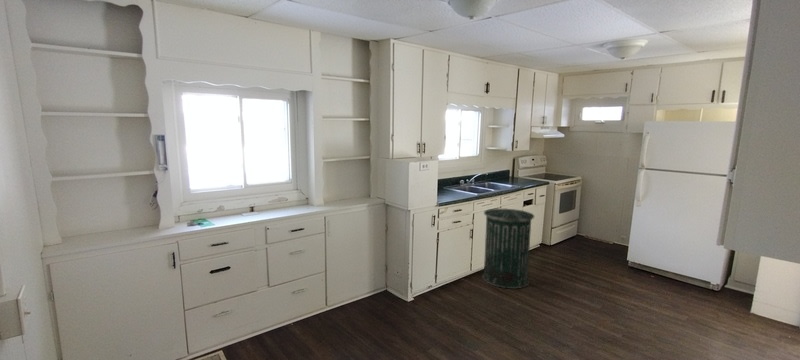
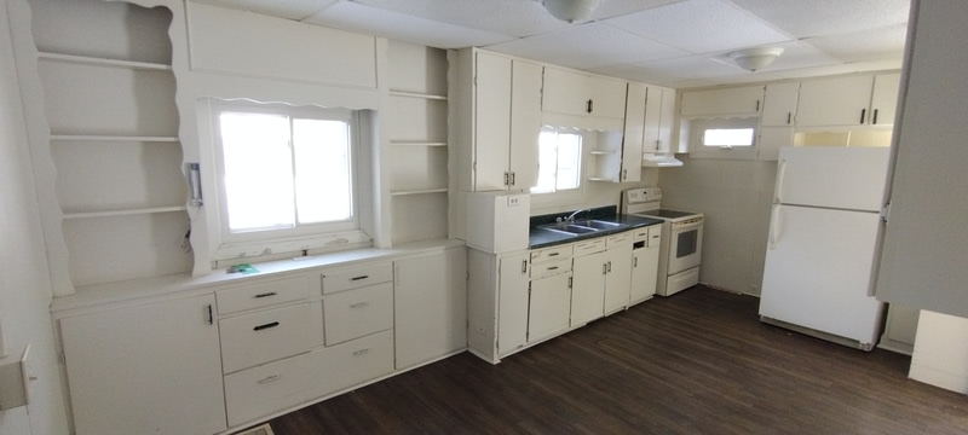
- trash can [482,208,535,289]
